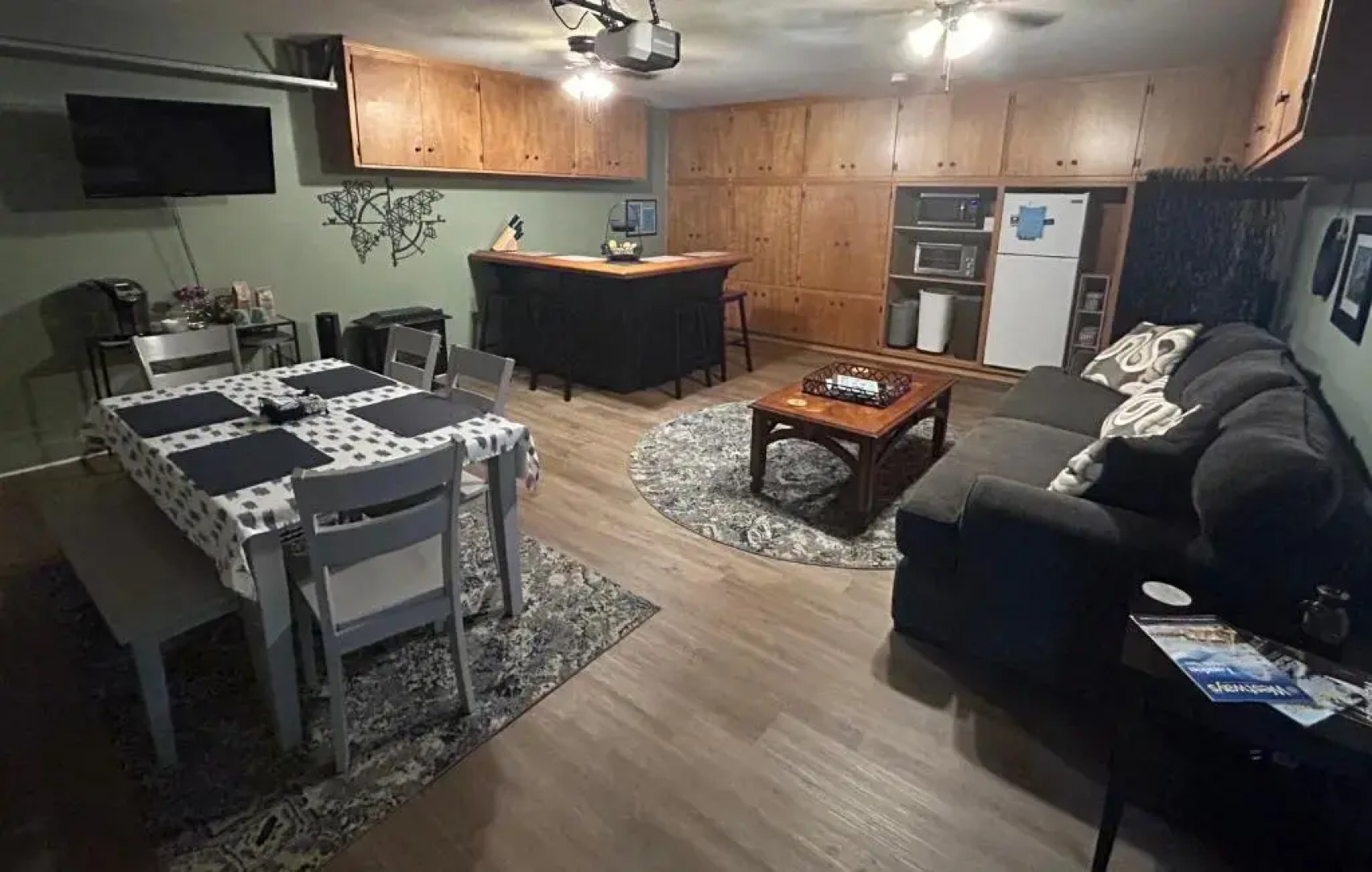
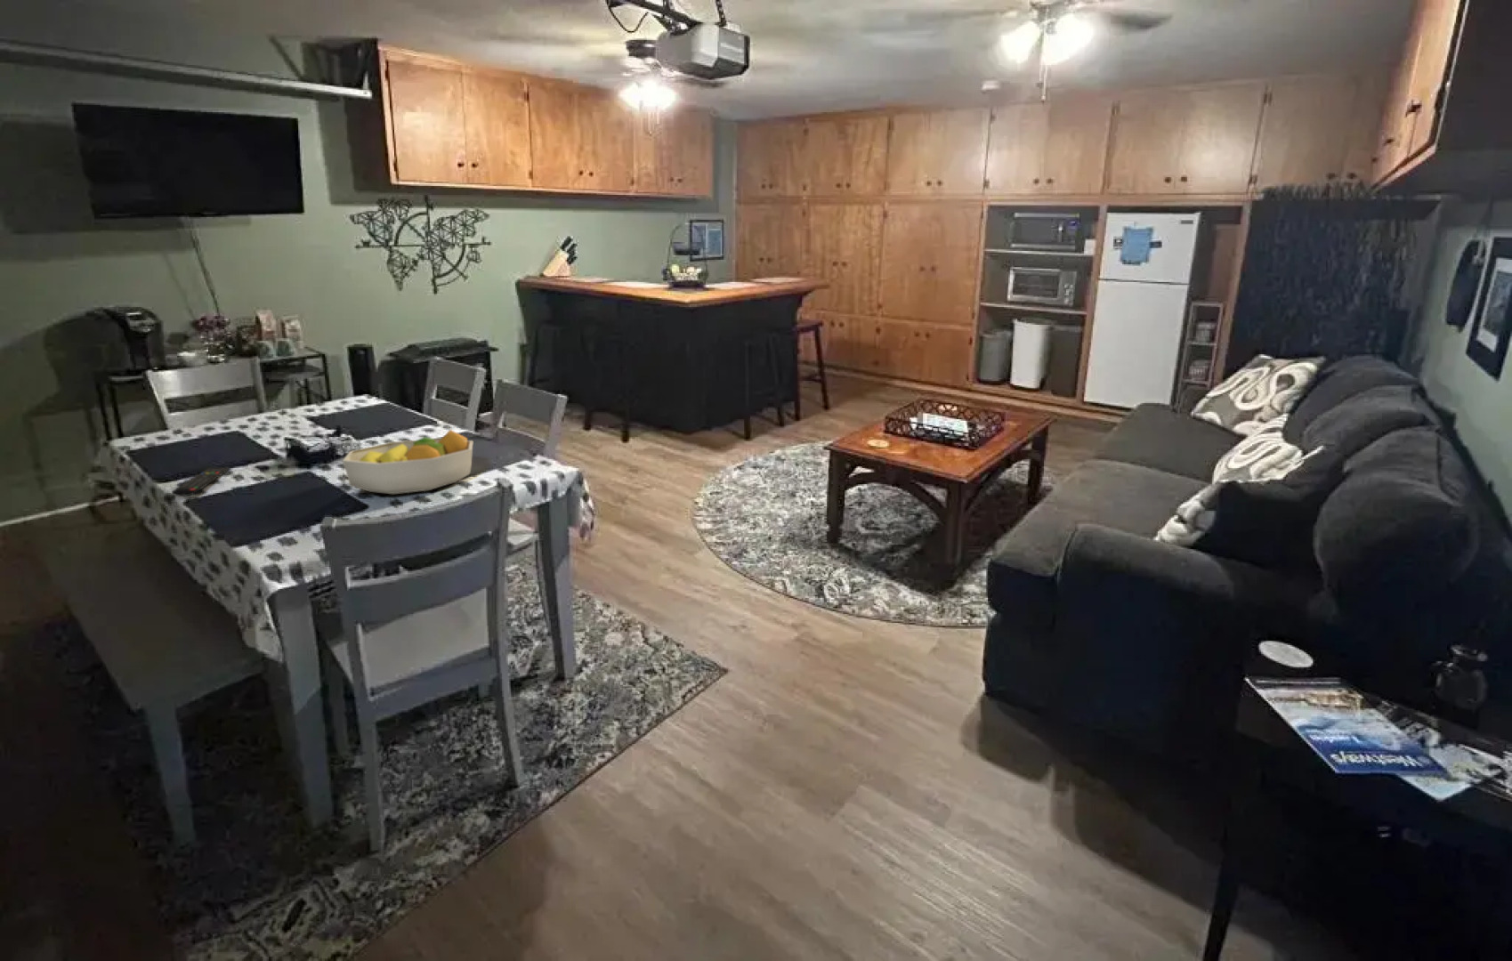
+ remote control [171,466,229,497]
+ fruit bowl [342,429,474,495]
